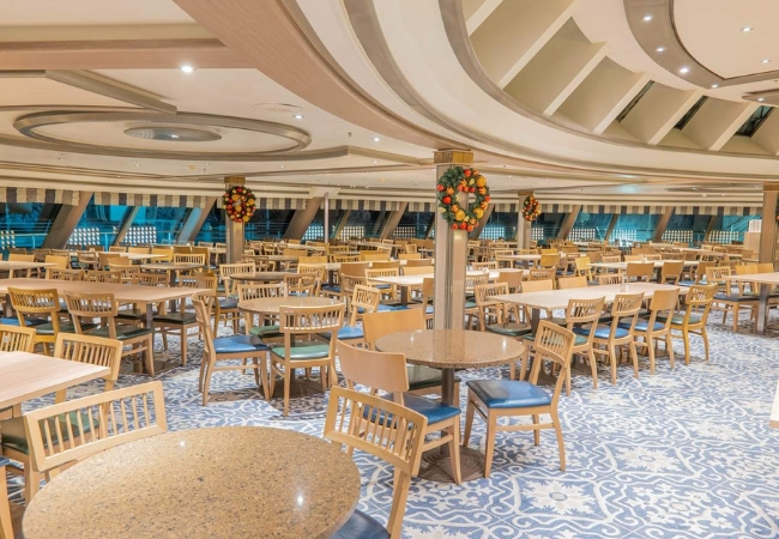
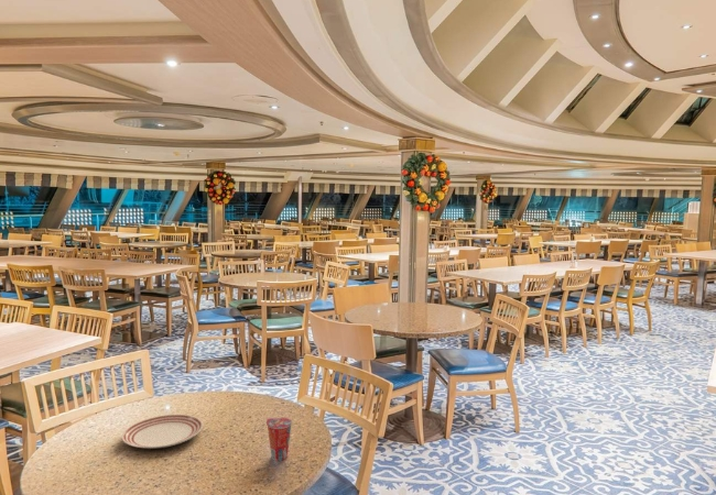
+ dinner plate [121,414,204,450]
+ cup [265,417,293,462]
